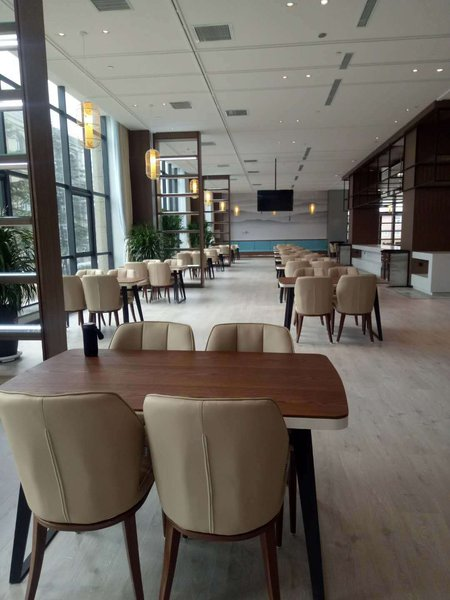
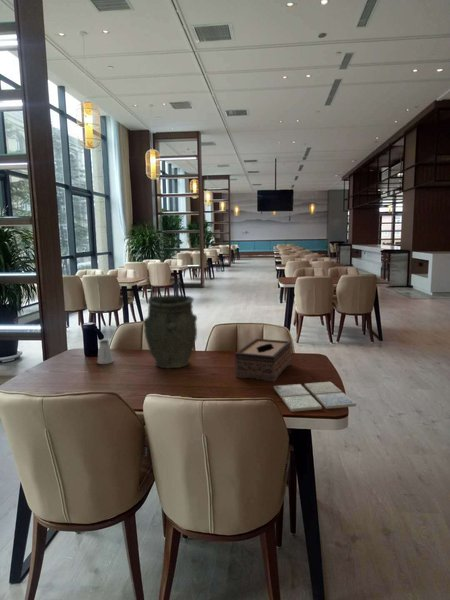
+ tissue box [234,338,292,383]
+ saltshaker [96,339,115,365]
+ drink coaster [273,381,357,413]
+ vase [143,294,198,369]
